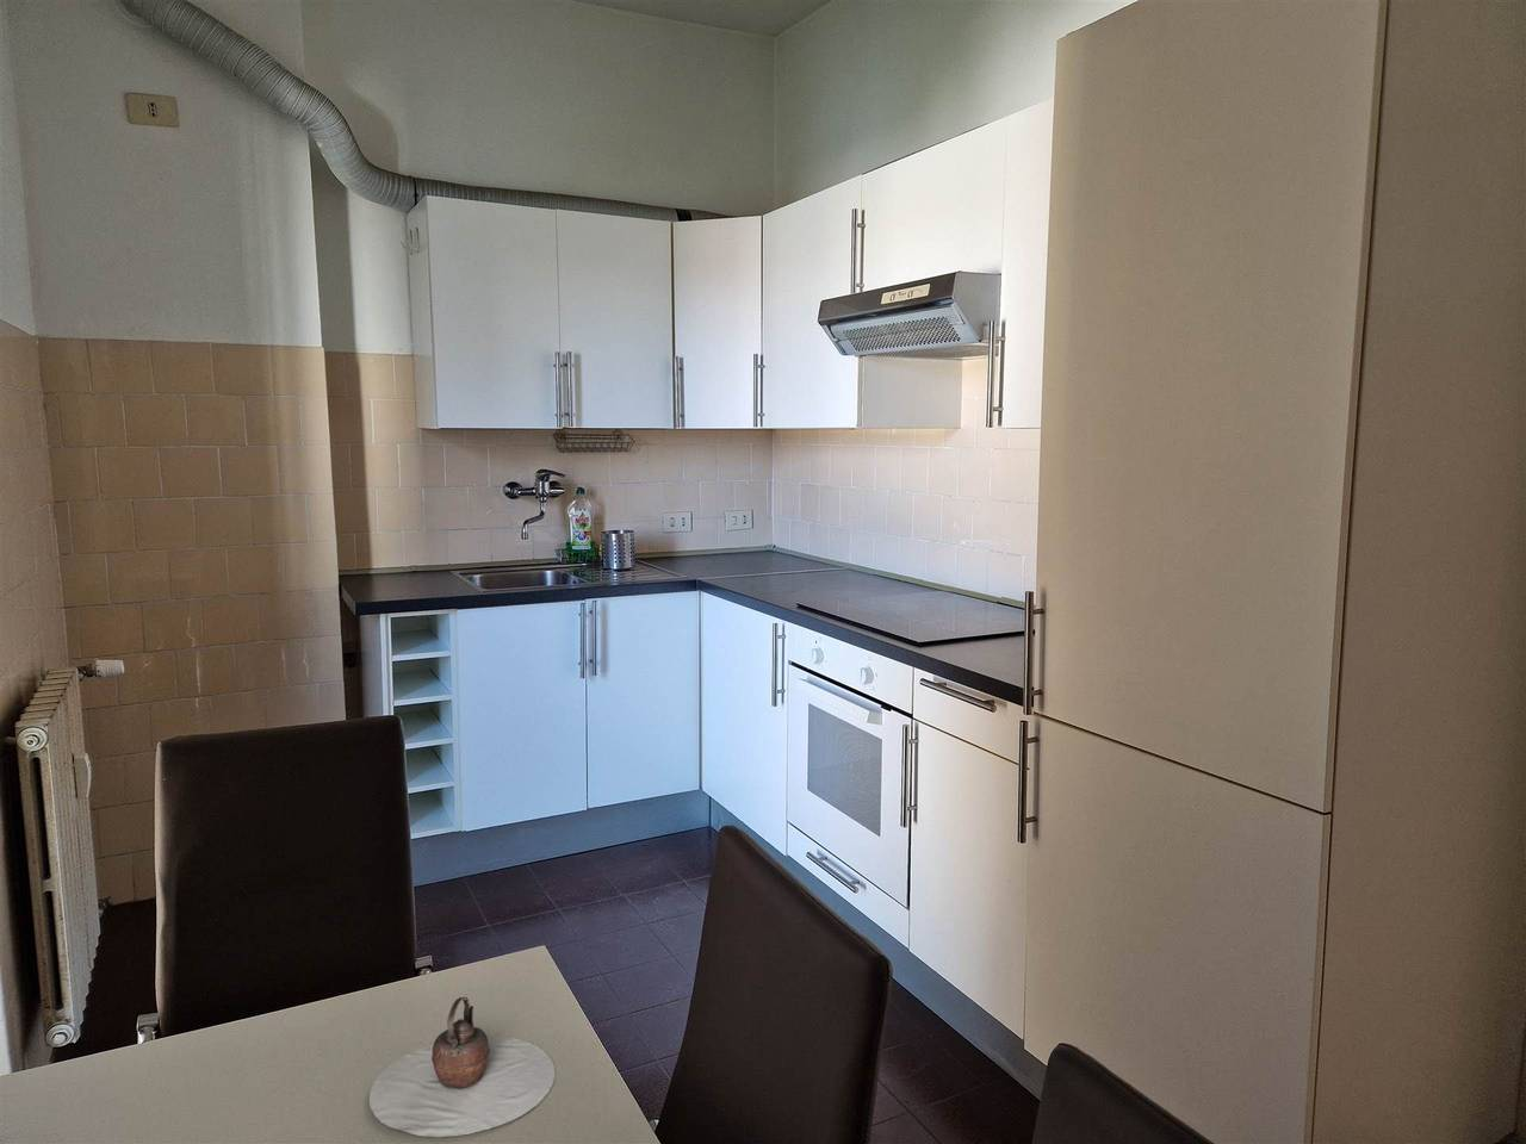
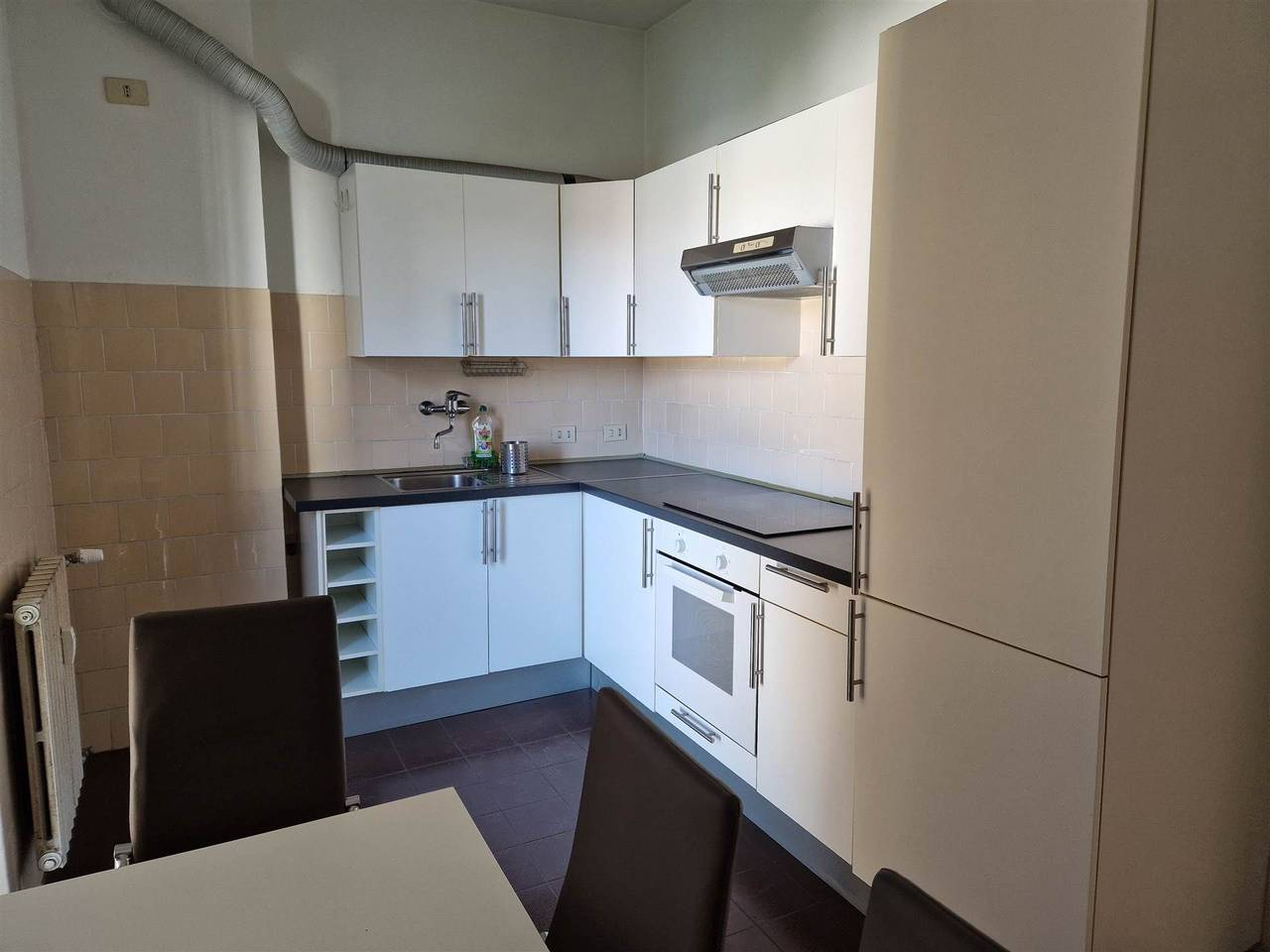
- teapot [369,996,556,1138]
